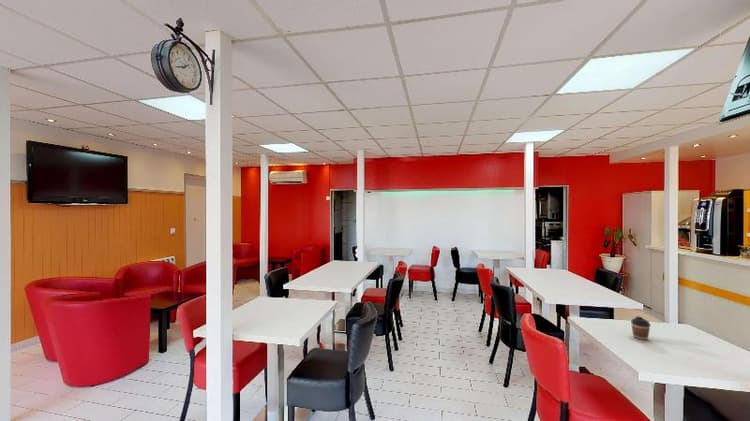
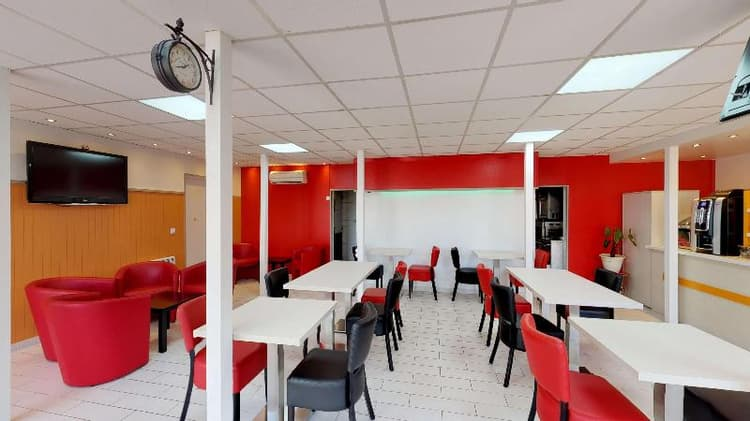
- coffee cup [630,316,651,341]
